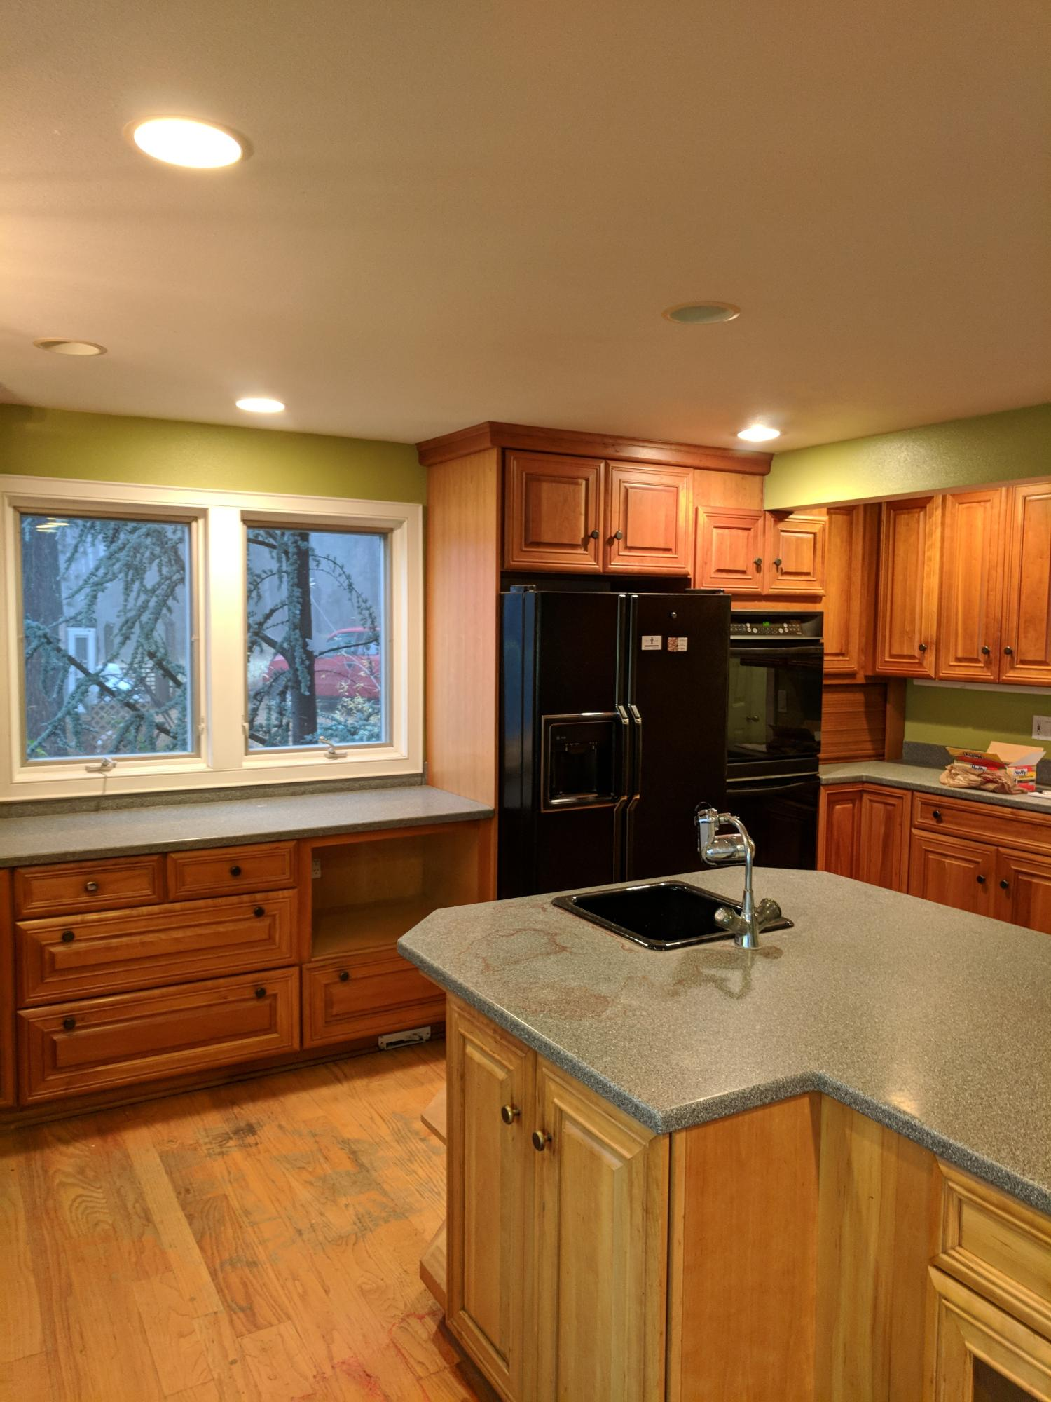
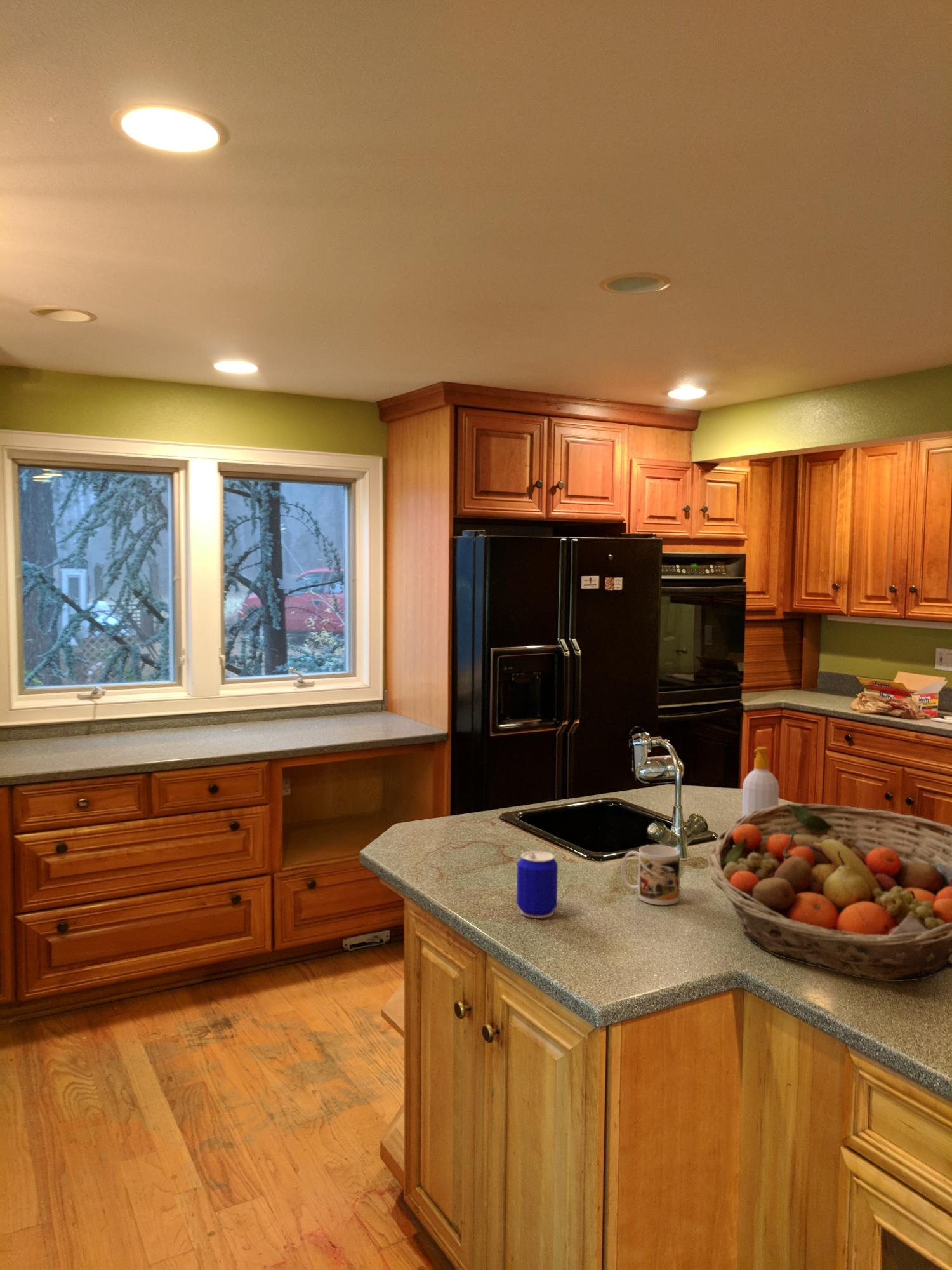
+ fruit basket [707,803,952,982]
+ beer can [516,850,559,919]
+ soap bottle [741,746,779,817]
+ mug [620,844,681,906]
